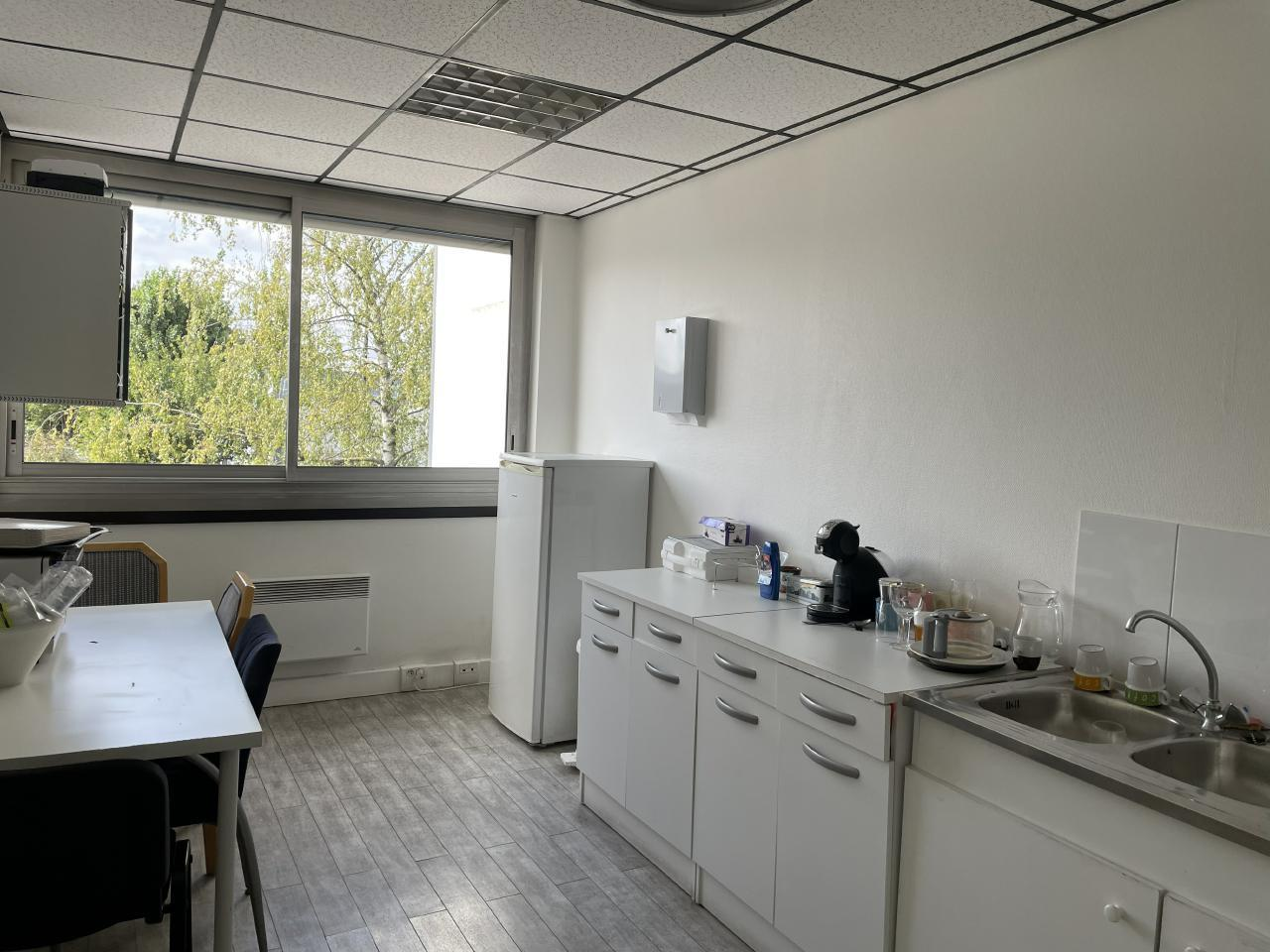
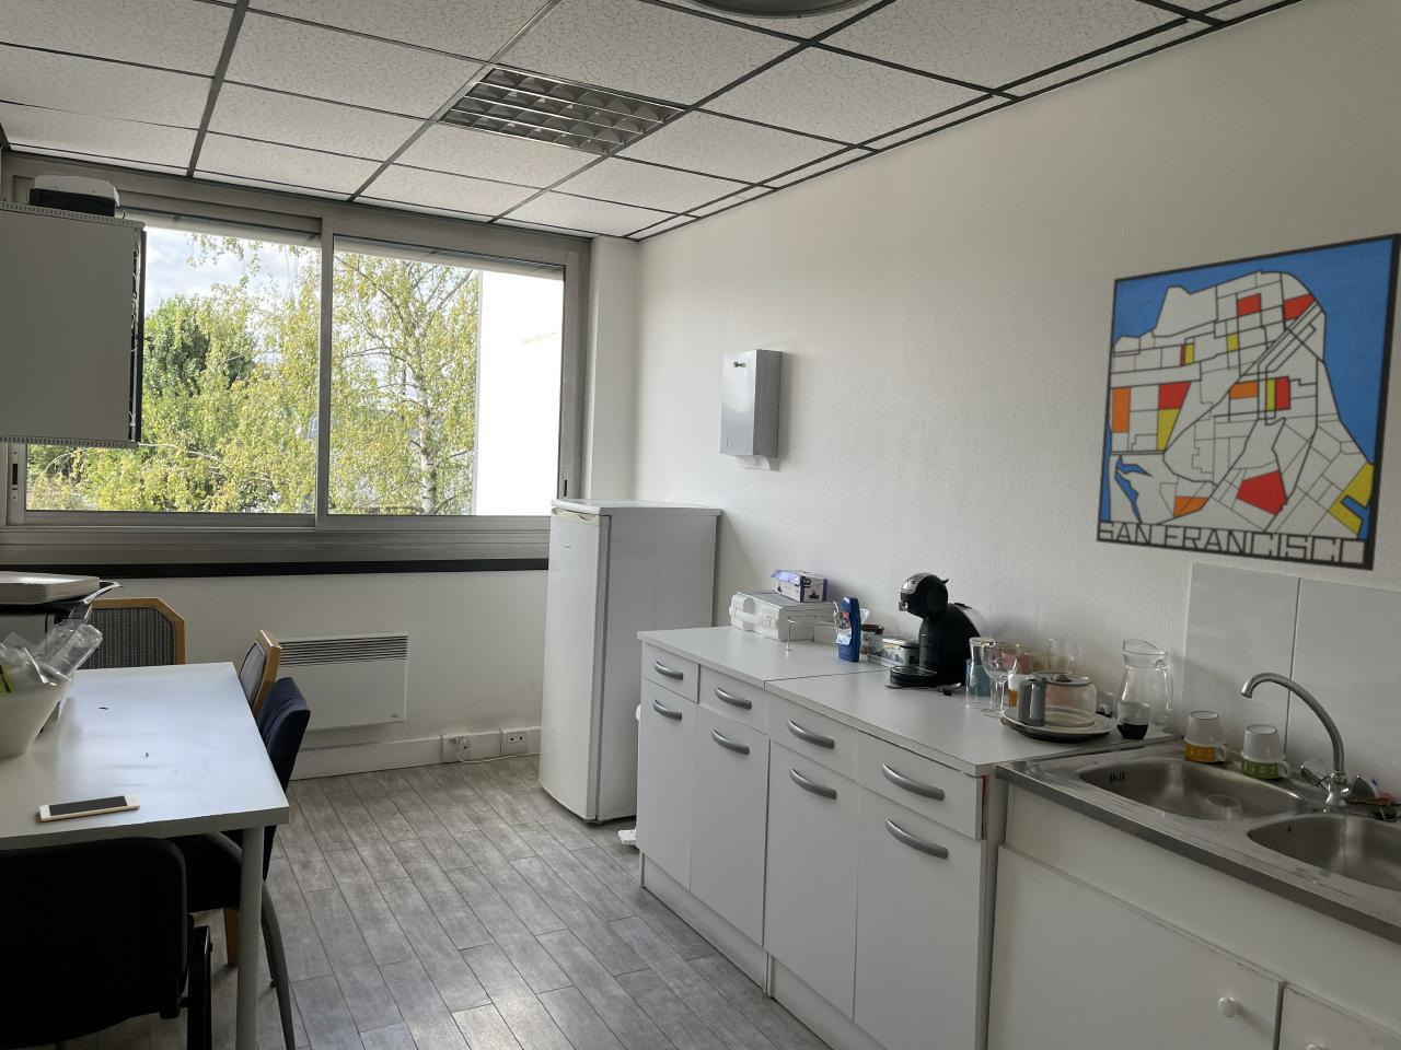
+ cell phone [39,793,141,823]
+ wall art [1094,232,1401,572]
